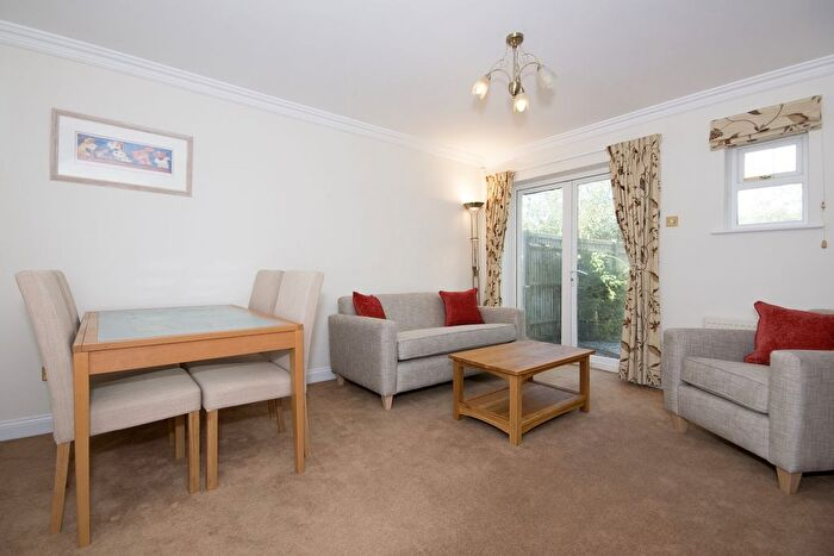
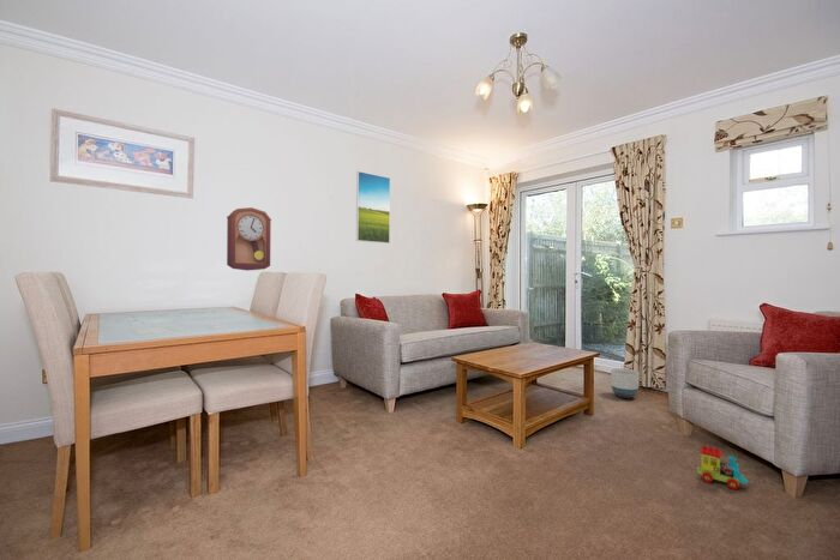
+ pendulum clock [226,206,272,272]
+ planter [610,367,641,399]
+ toy train [696,445,749,490]
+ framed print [355,170,391,245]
